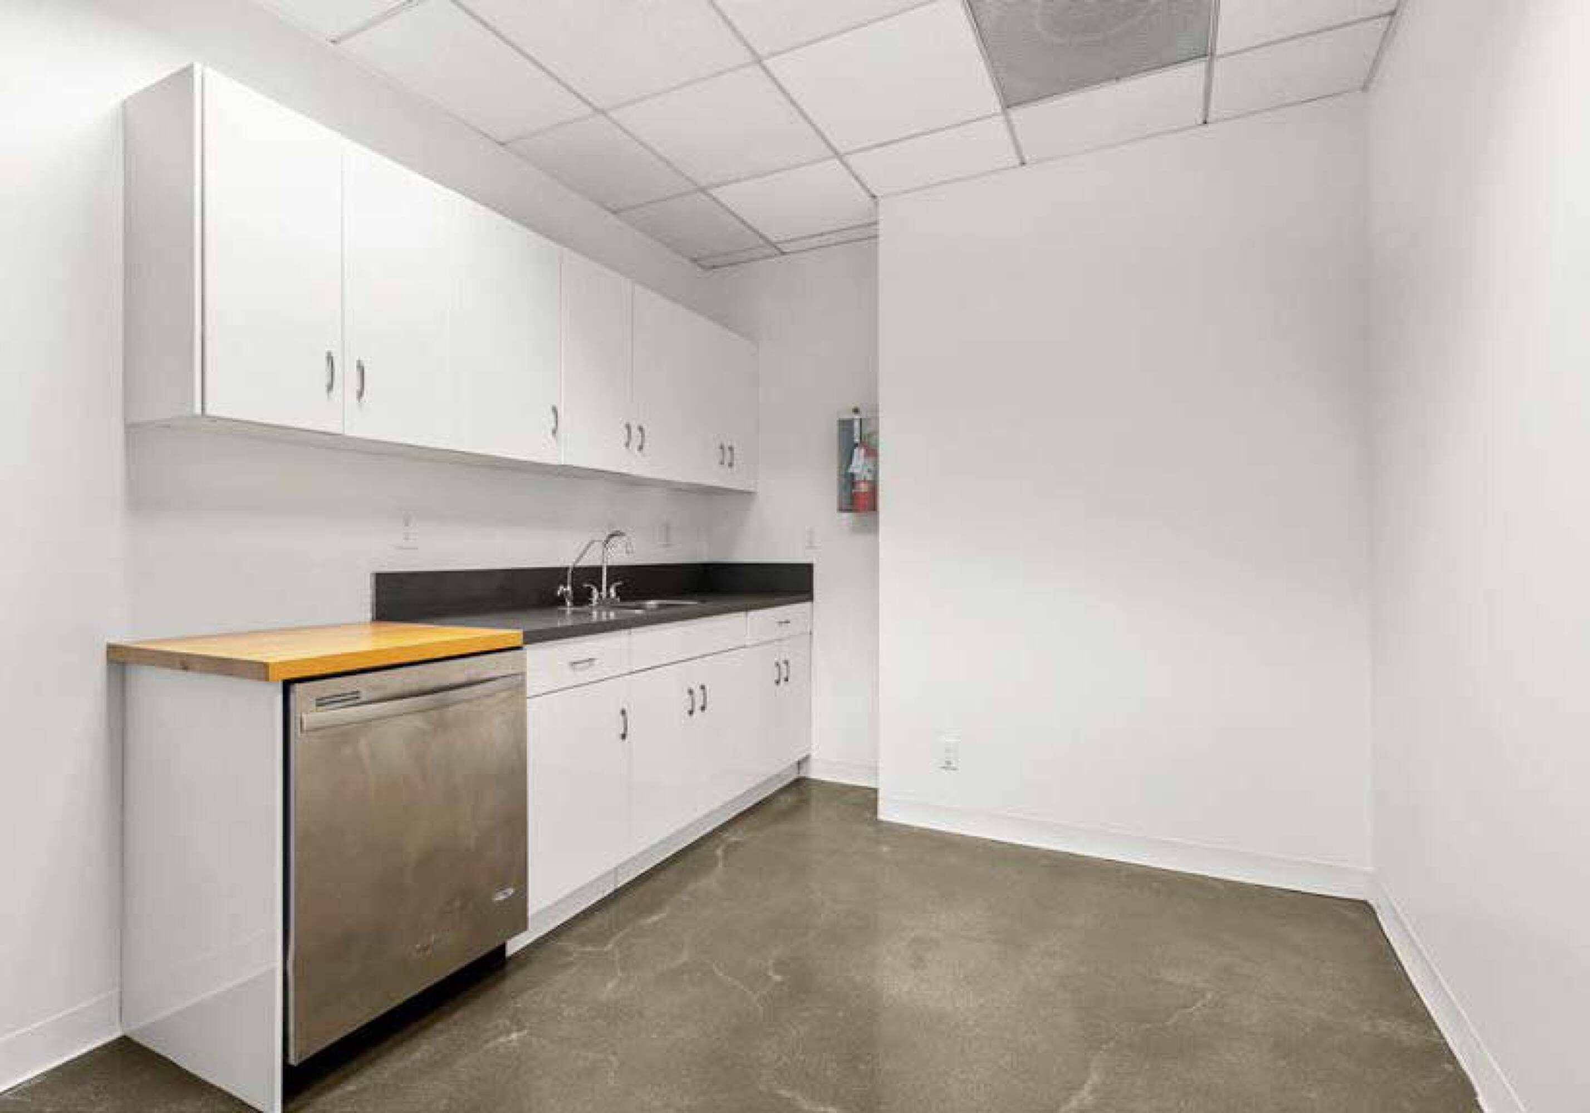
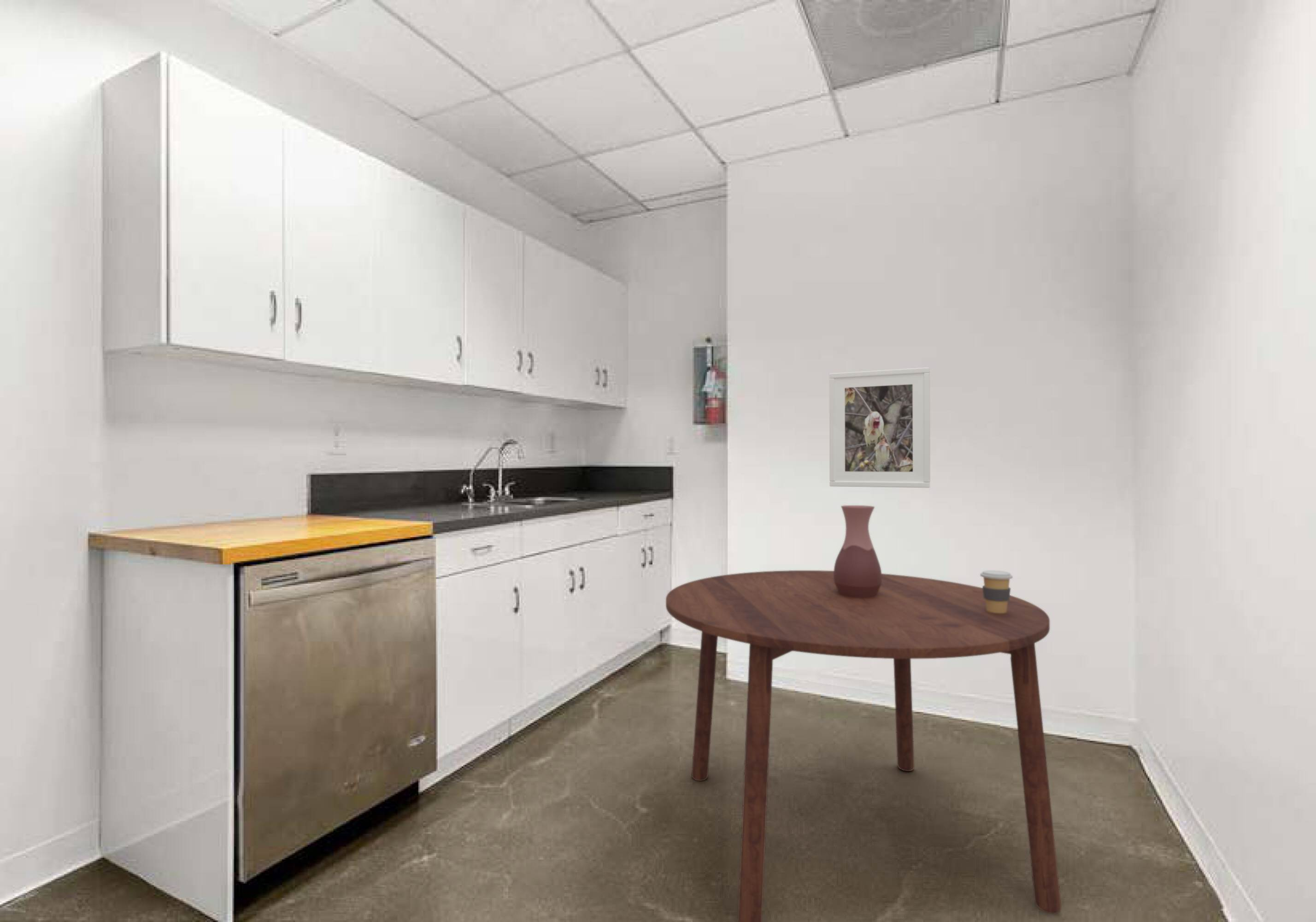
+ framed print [829,367,931,488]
+ coffee cup [980,570,1013,613]
+ vase [834,505,882,597]
+ dining table [665,570,1062,922]
